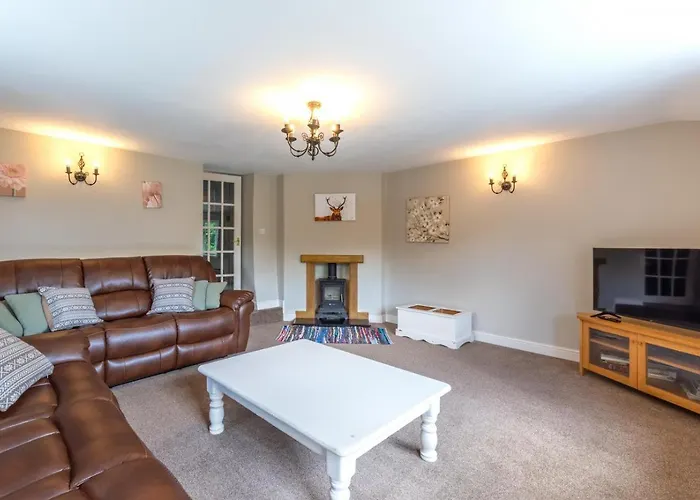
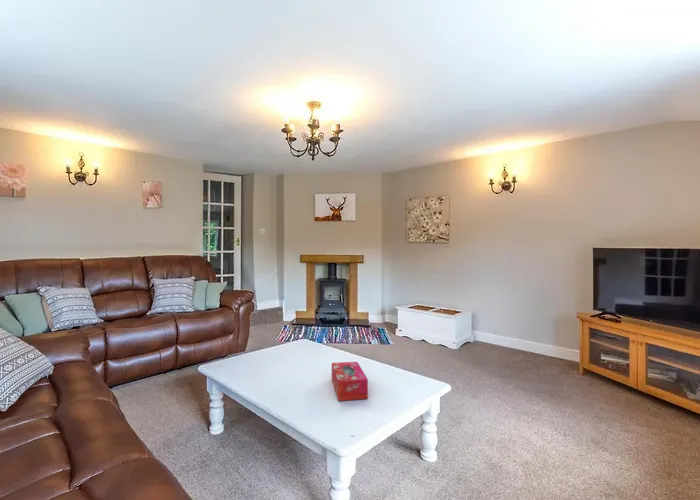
+ tissue box [331,361,369,402]
